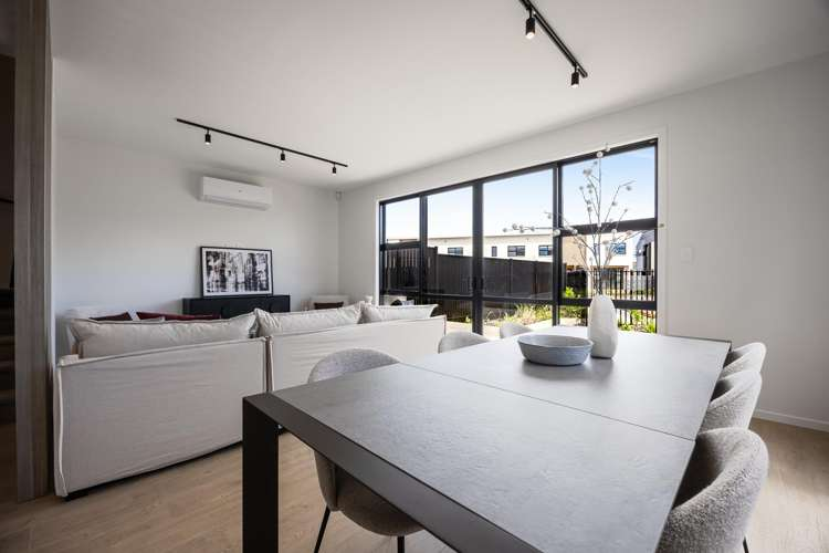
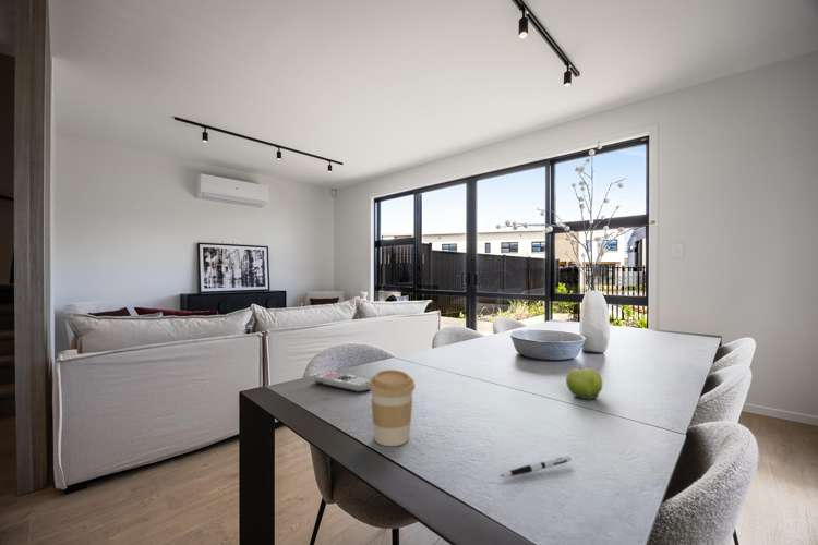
+ coffee cup [369,368,416,447]
+ fruit [565,364,603,401]
+ pen [500,456,573,477]
+ remote control [313,370,371,393]
